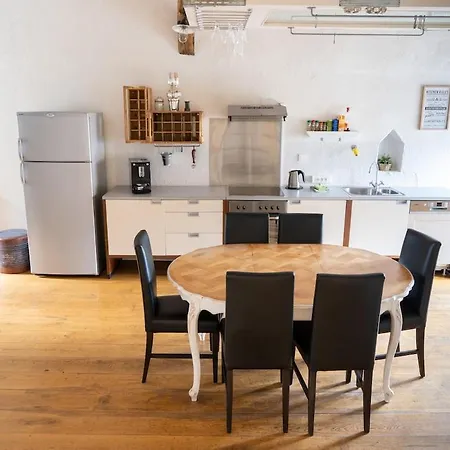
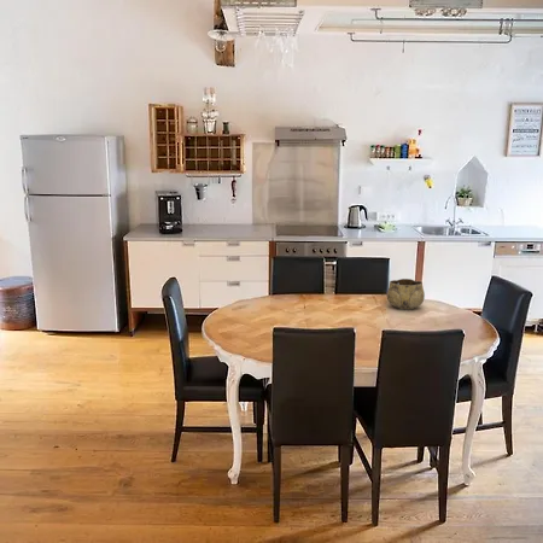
+ decorative bowl [386,278,426,310]
